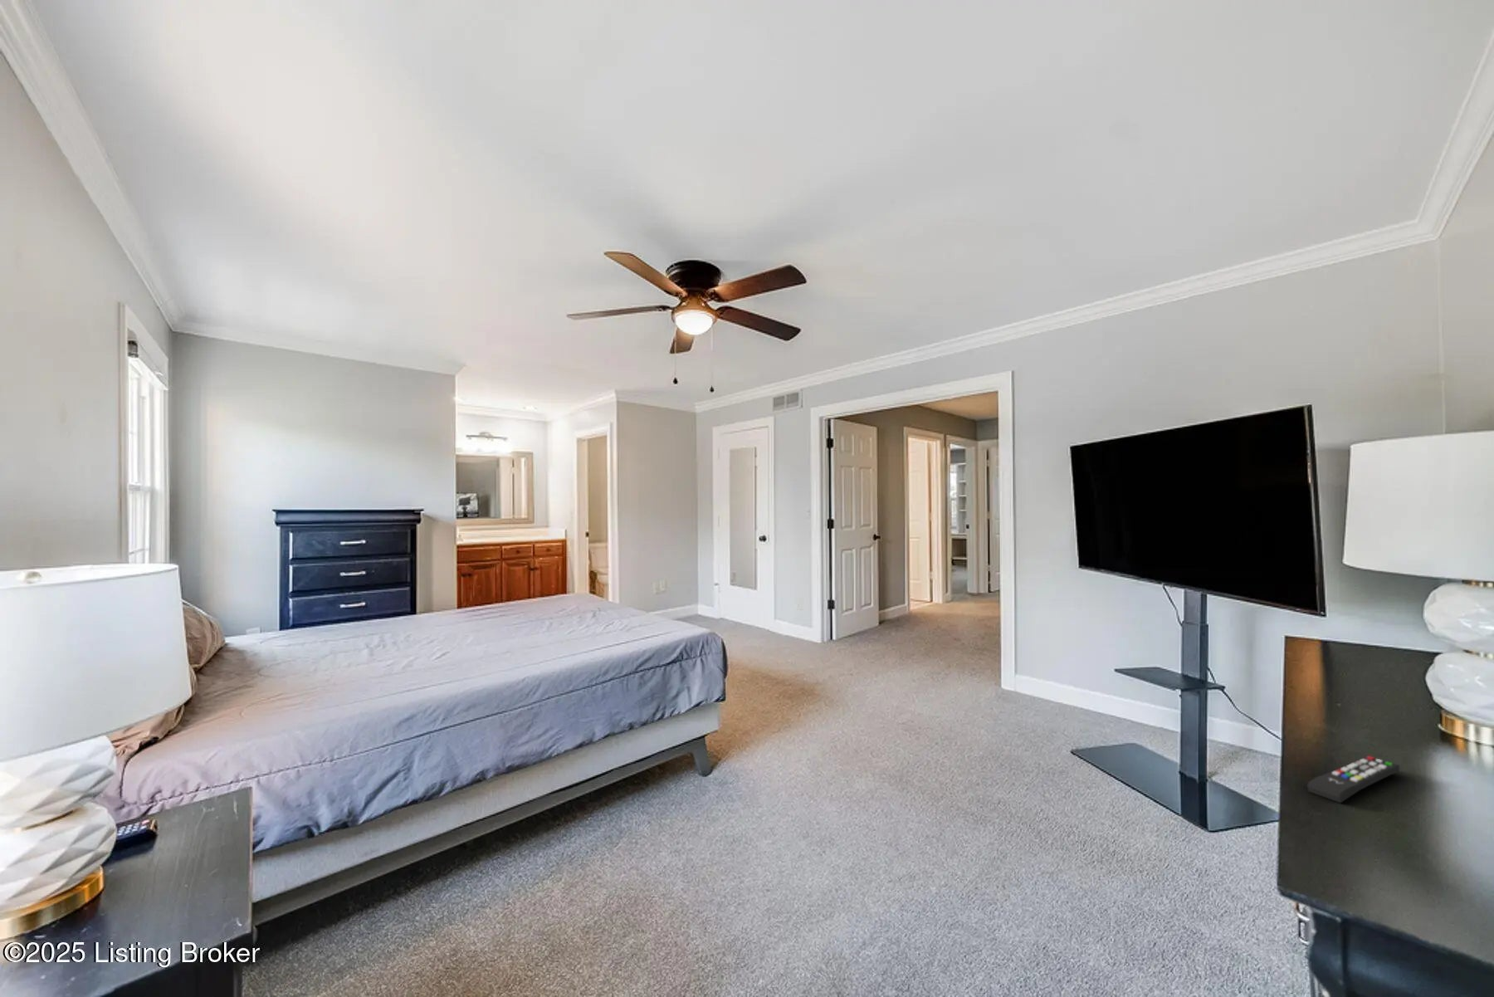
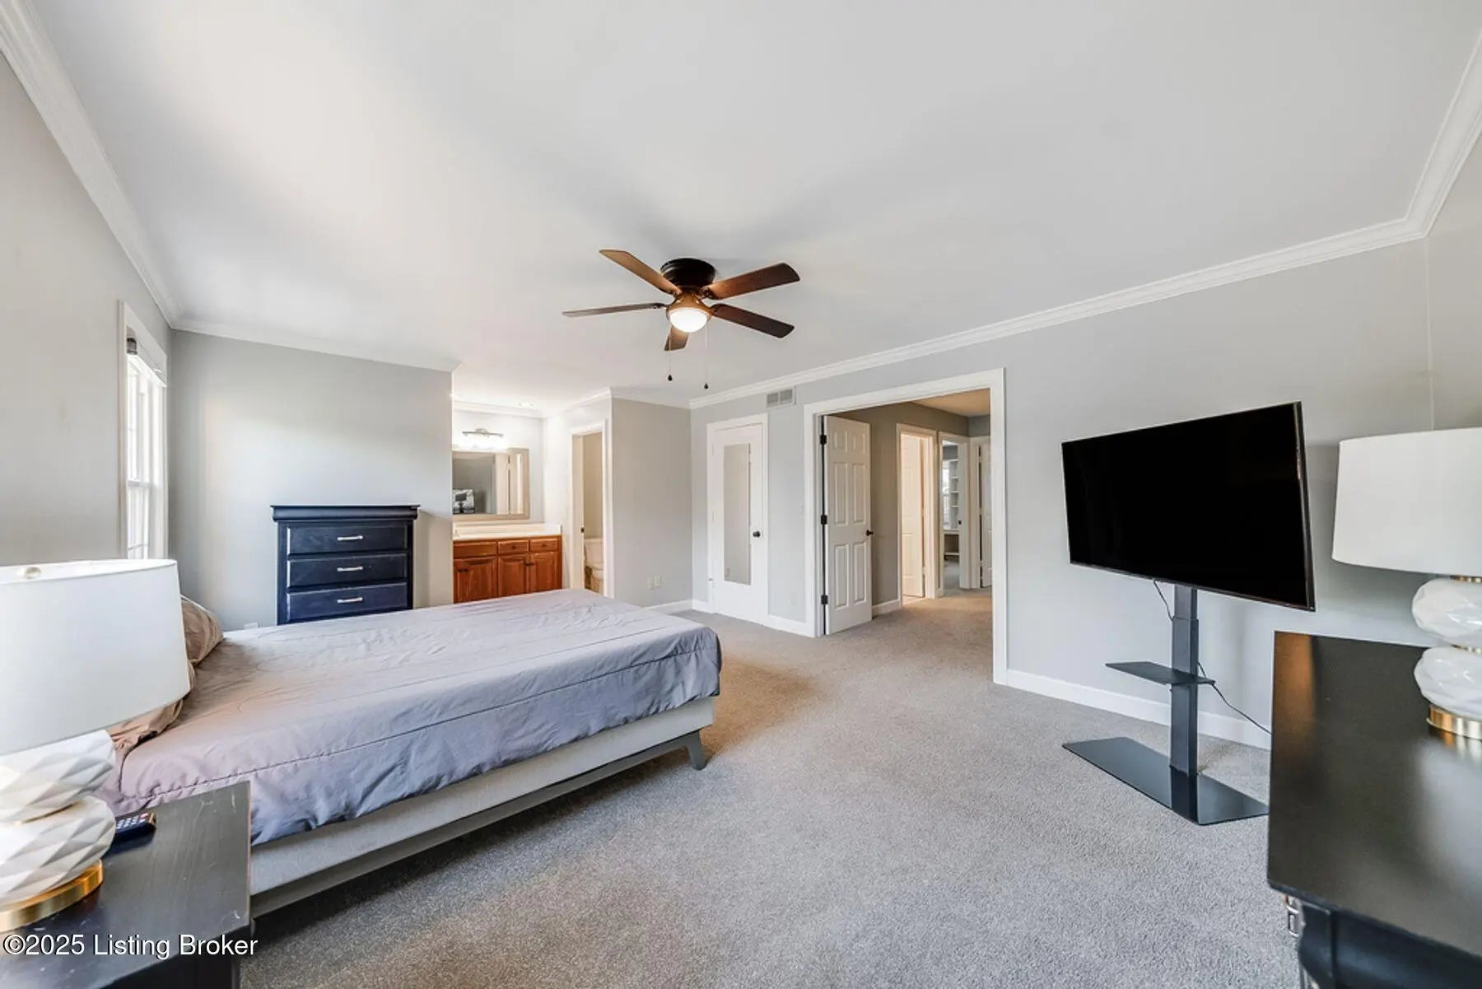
- remote control [1306,754,1401,803]
